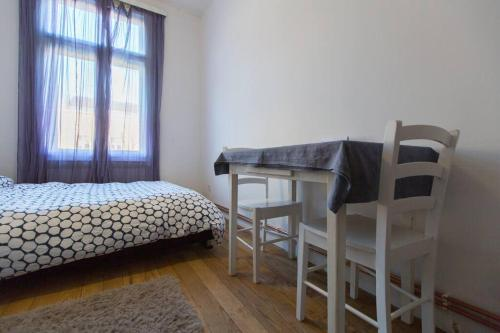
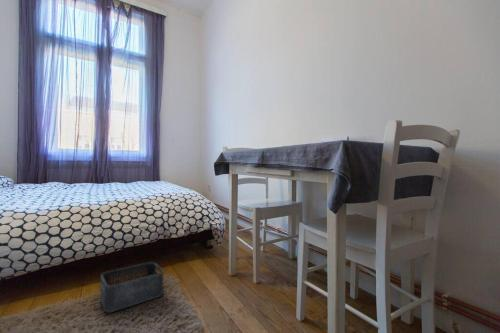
+ storage bin [99,261,164,313]
